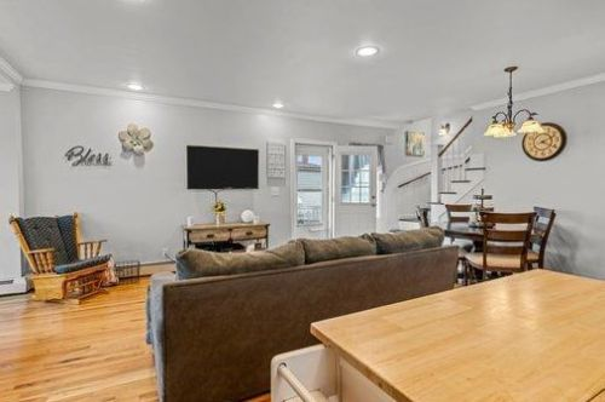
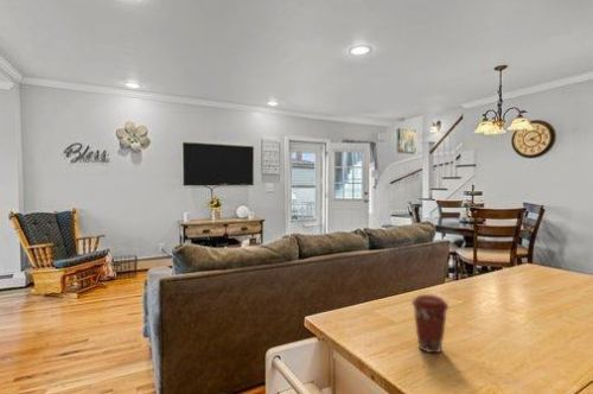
+ coffee cup [410,293,449,354]
